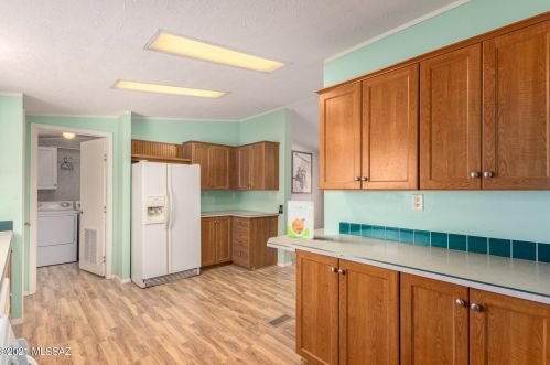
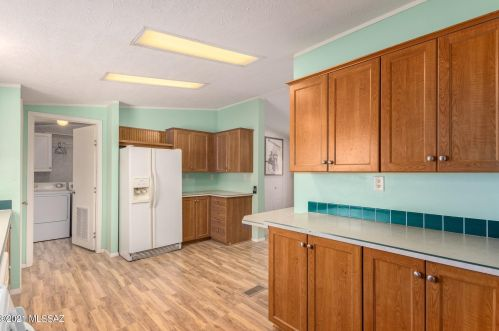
- cereal box [287,200,315,240]
